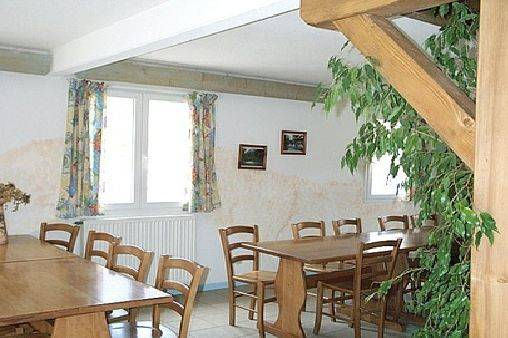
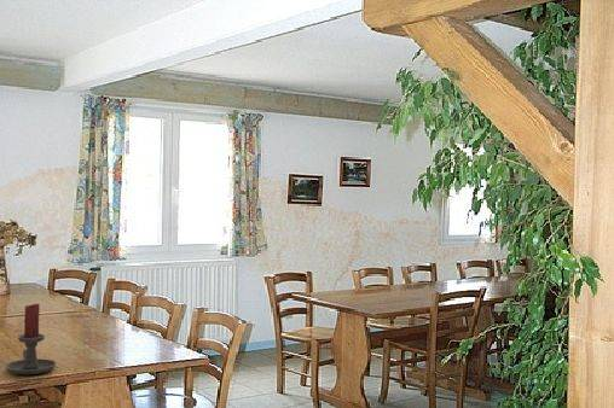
+ candle holder [4,303,57,375]
